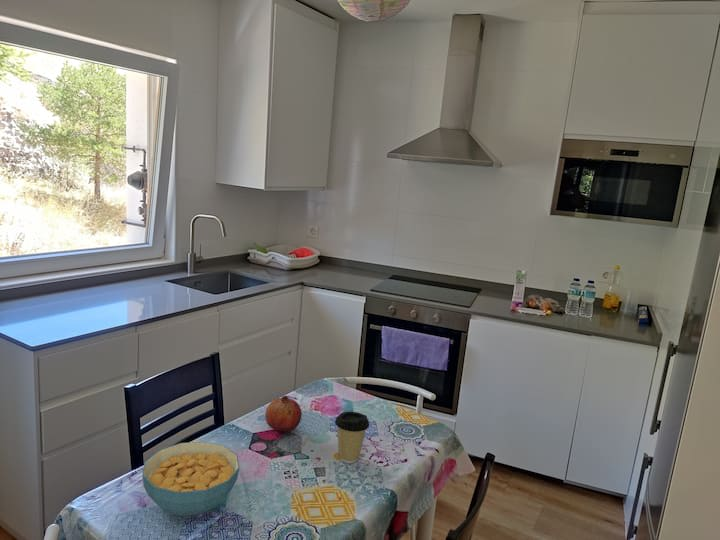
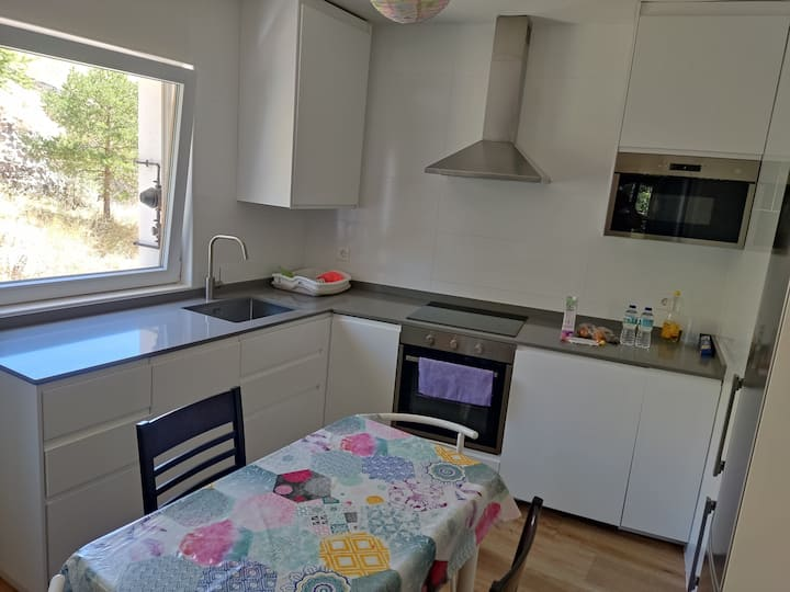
- cereal bowl [141,441,240,517]
- coffee cup [334,411,370,464]
- fruit [264,395,303,432]
